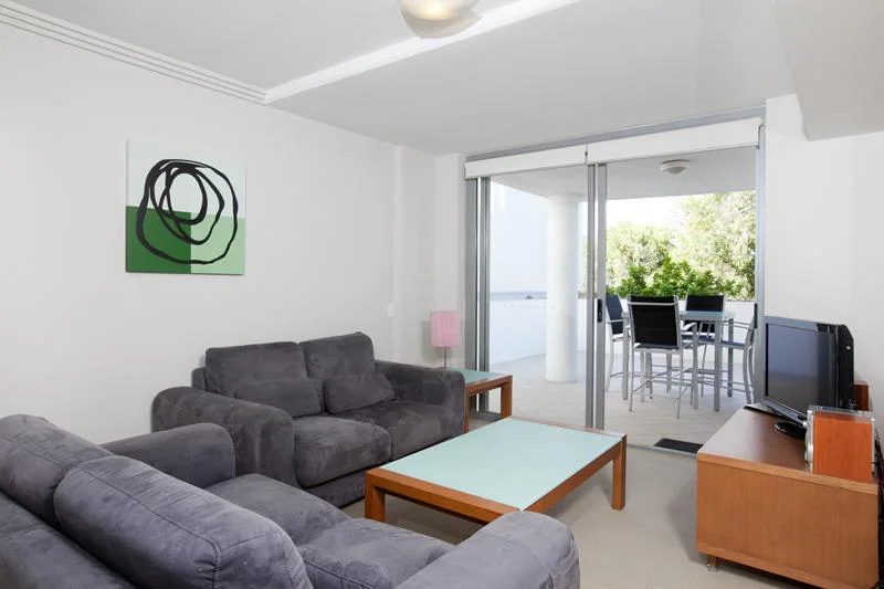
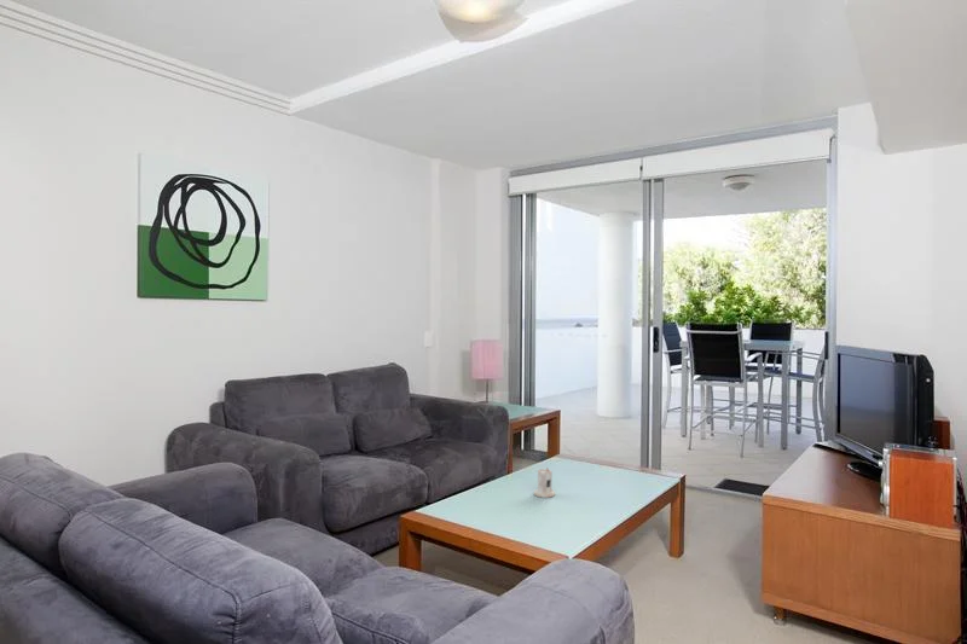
+ candle [533,466,556,499]
